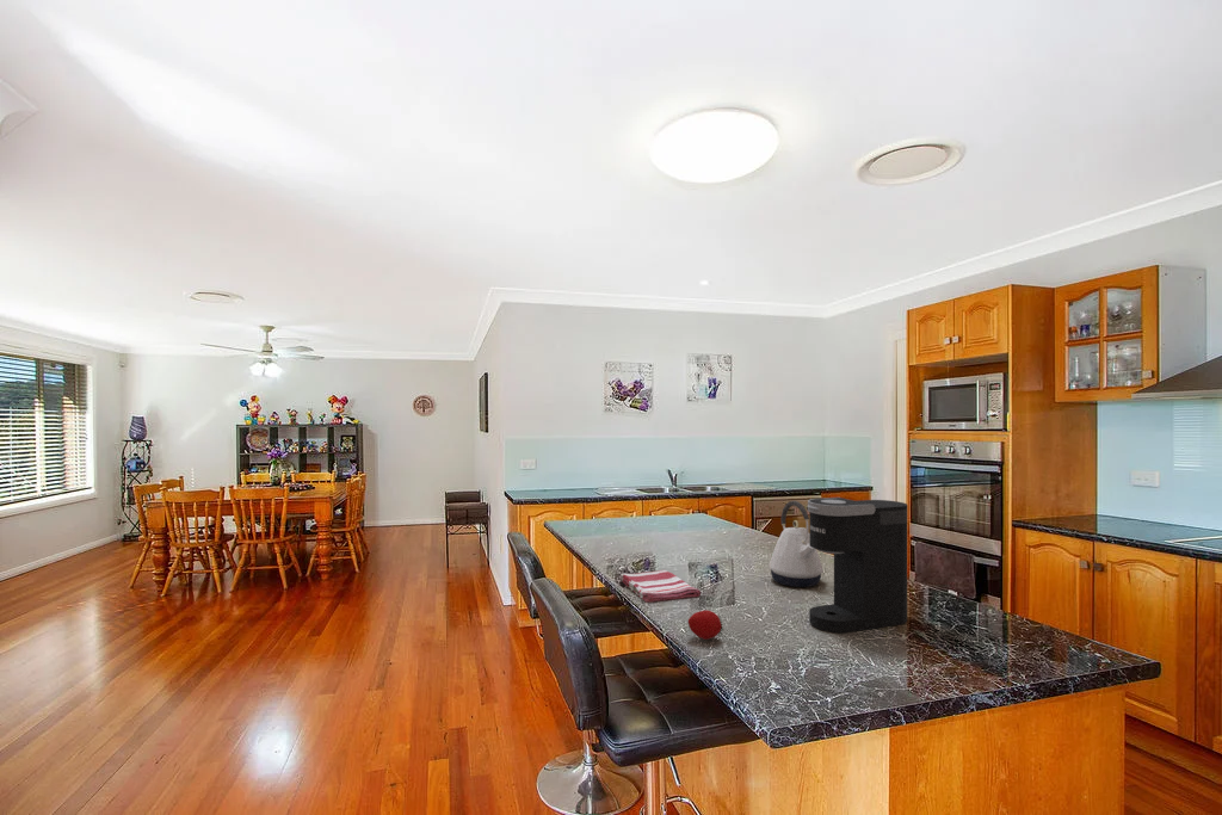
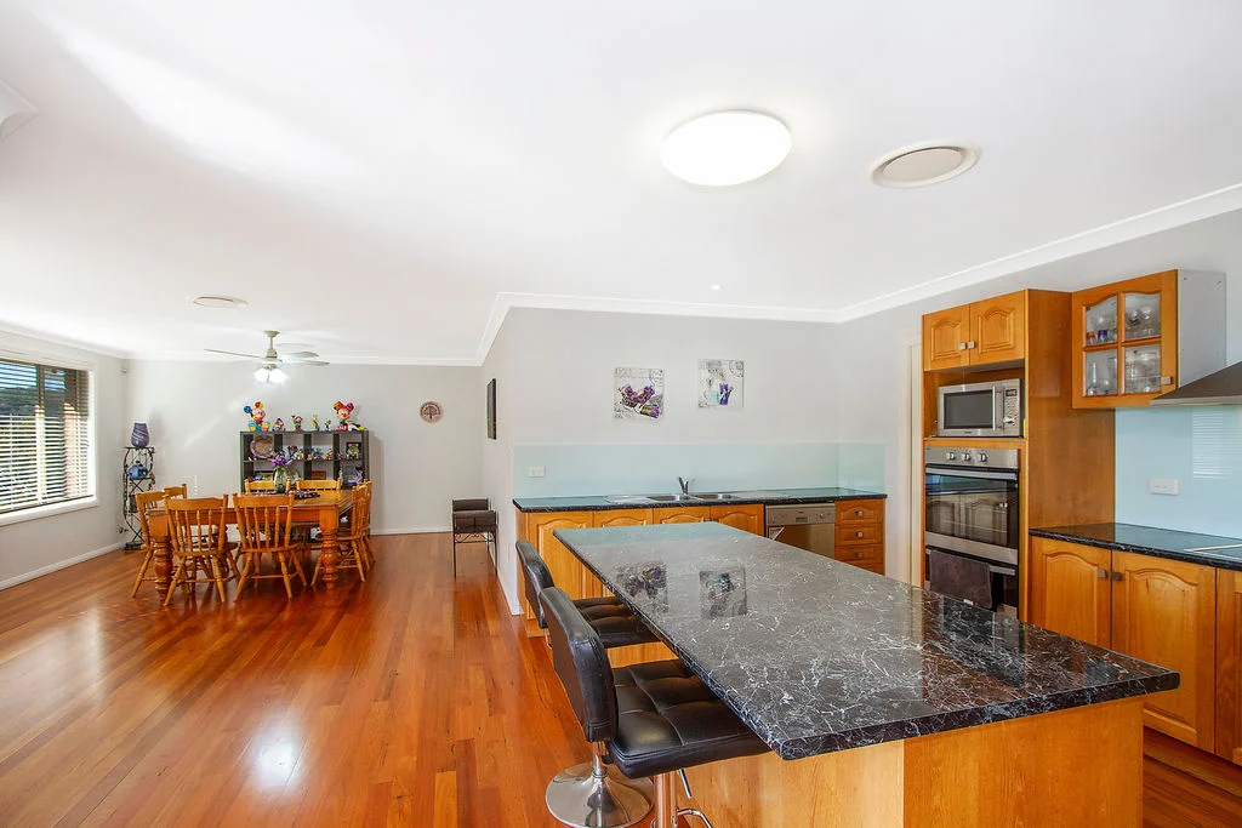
- kettle [769,500,823,588]
- dish towel [619,569,702,604]
- fruit [687,609,724,641]
- coffee maker [807,496,908,634]
